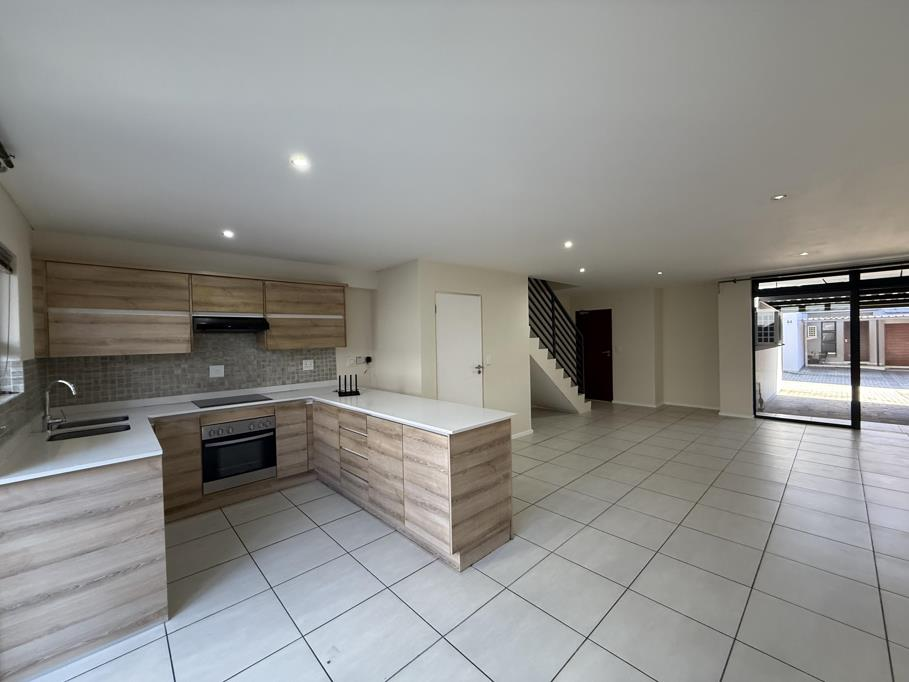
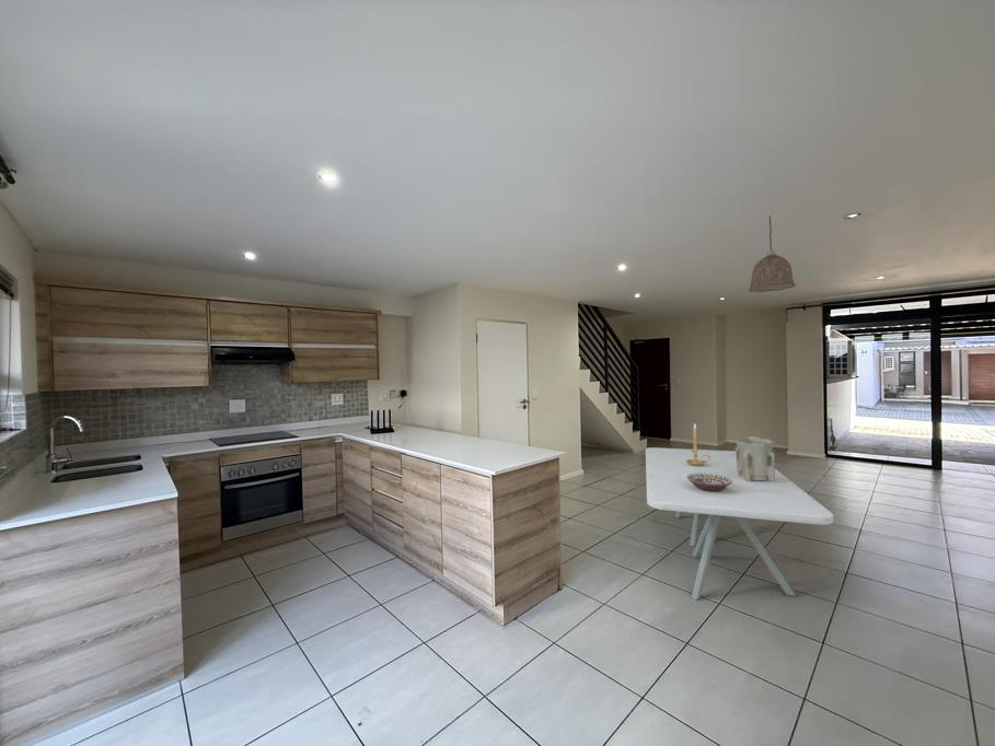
+ pendant lamp [748,214,797,293]
+ decorative bowl [686,474,732,492]
+ candle holder [686,423,710,466]
+ dining table [645,446,834,601]
+ vase [734,435,776,481]
